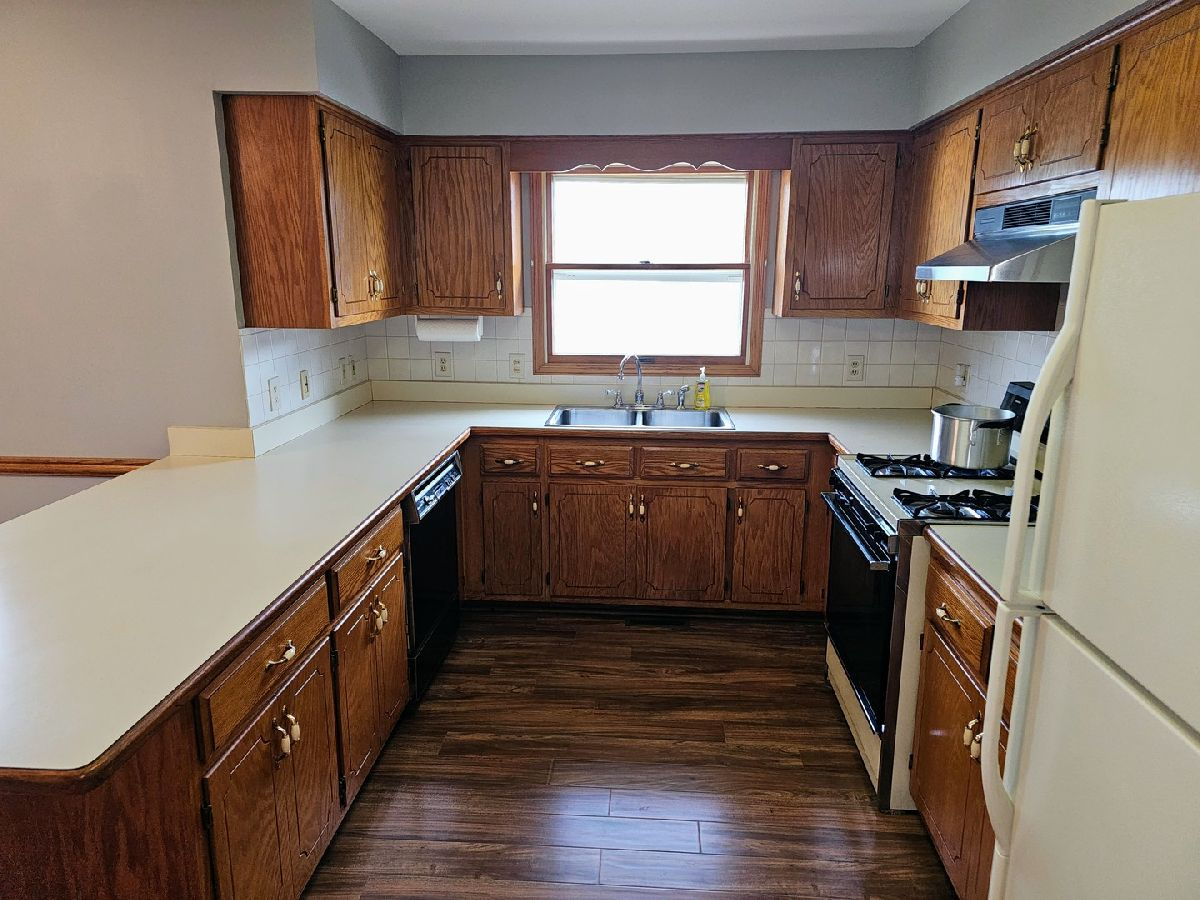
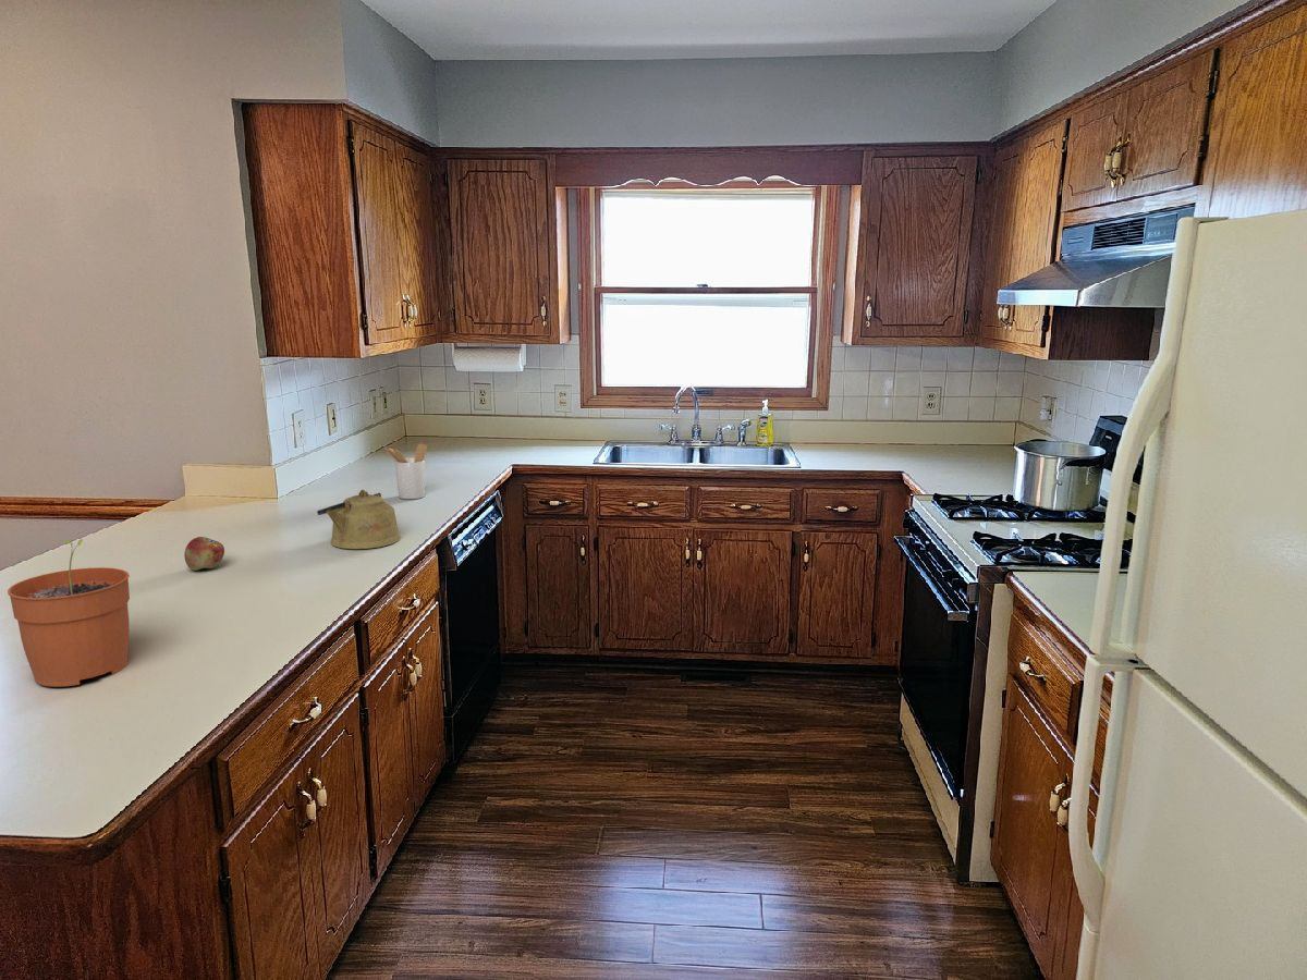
+ fruit [183,536,225,572]
+ utensil holder [383,443,428,500]
+ plant pot [7,538,131,688]
+ kettle [316,489,402,550]
